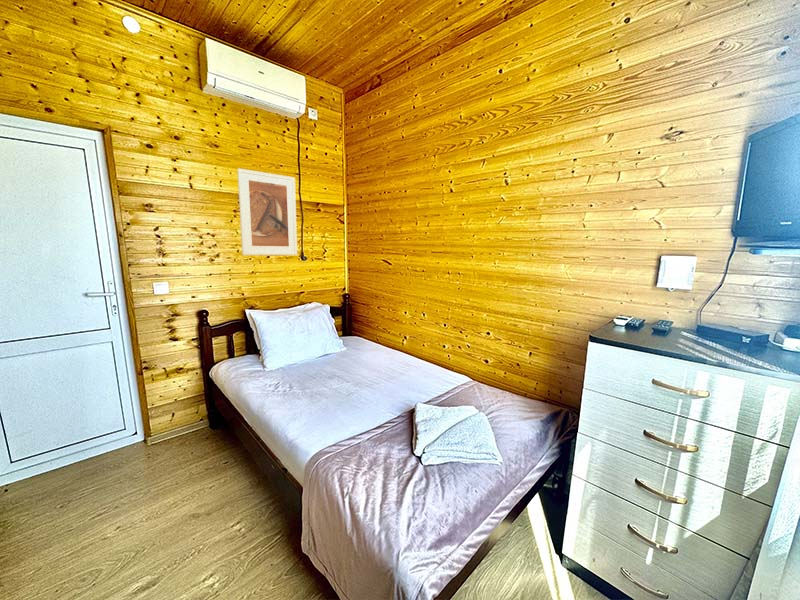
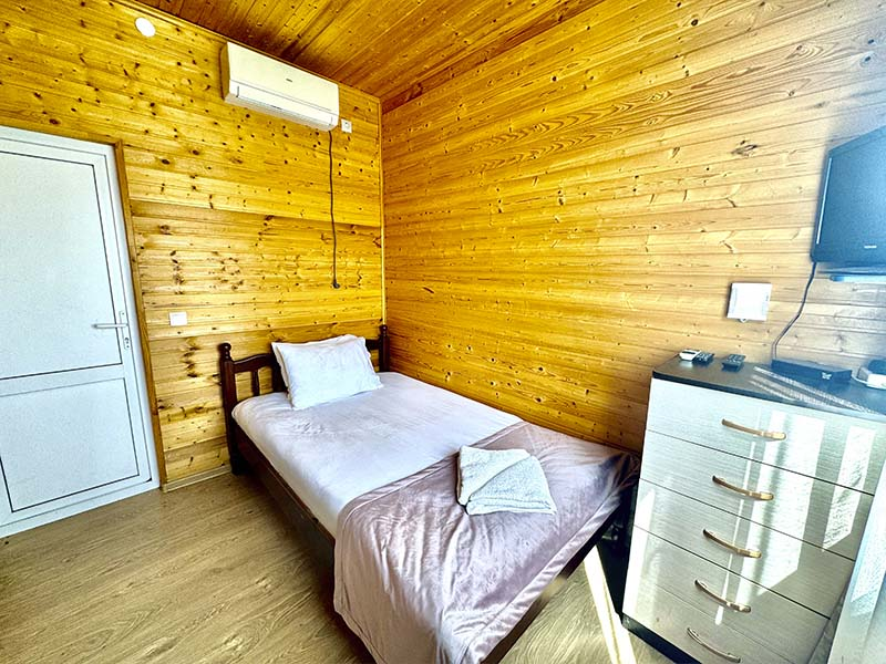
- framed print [236,168,298,256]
